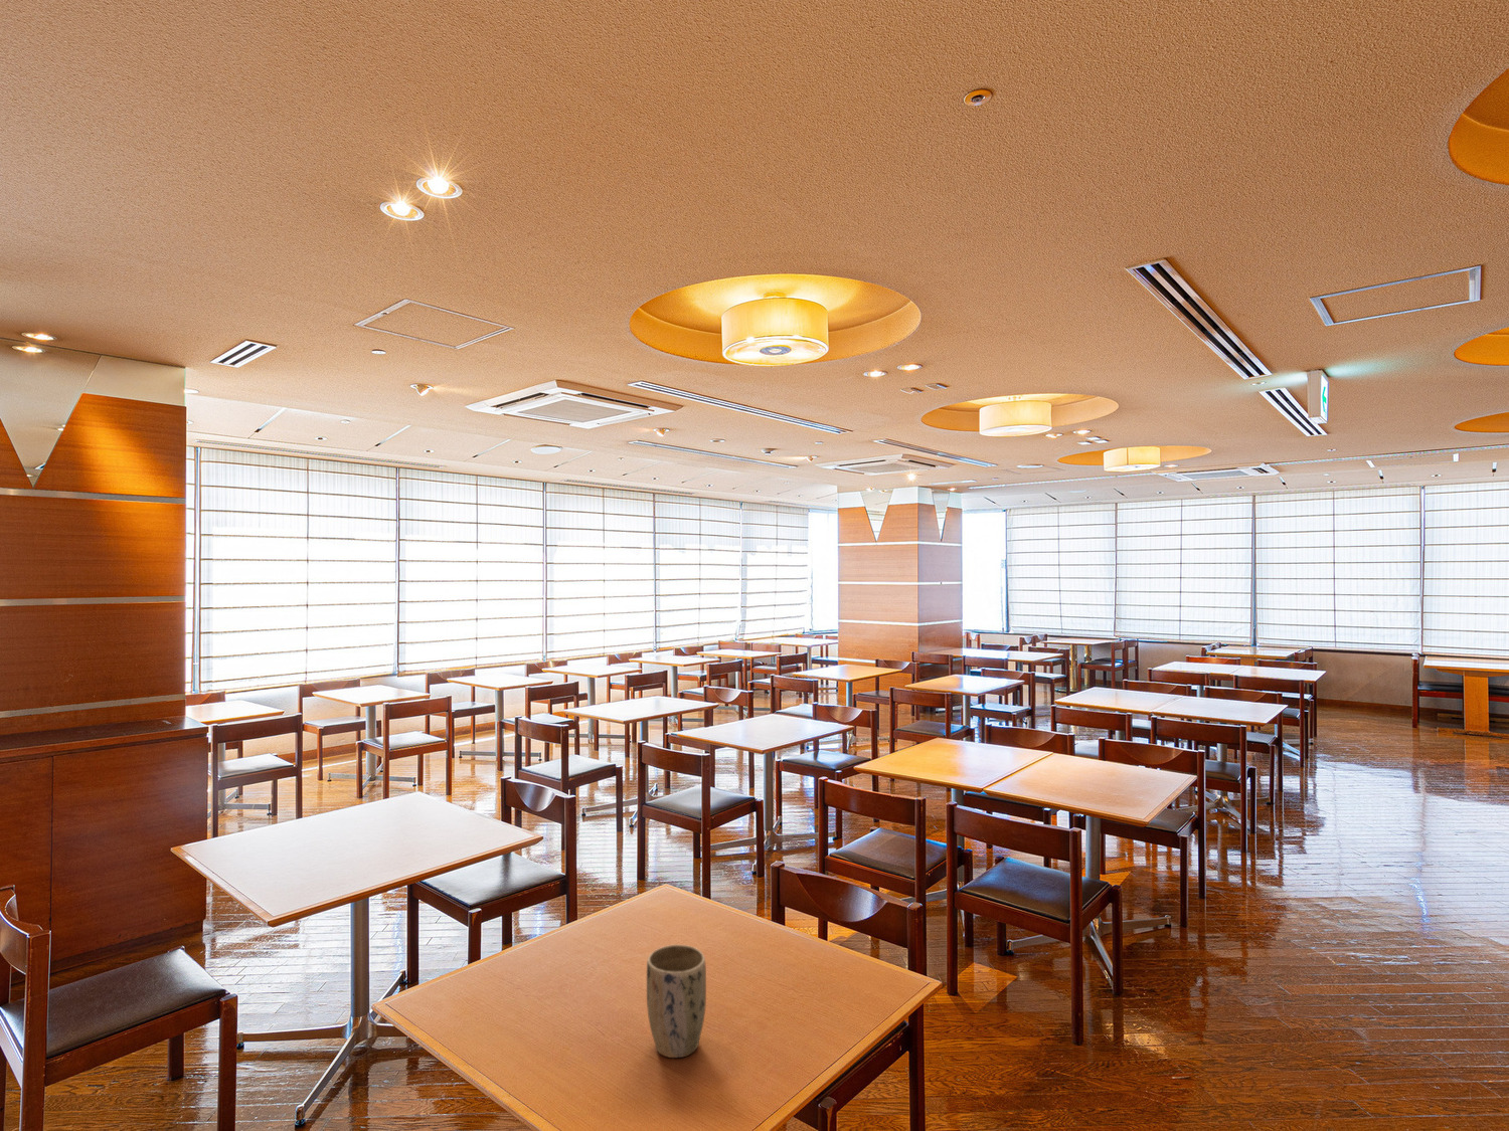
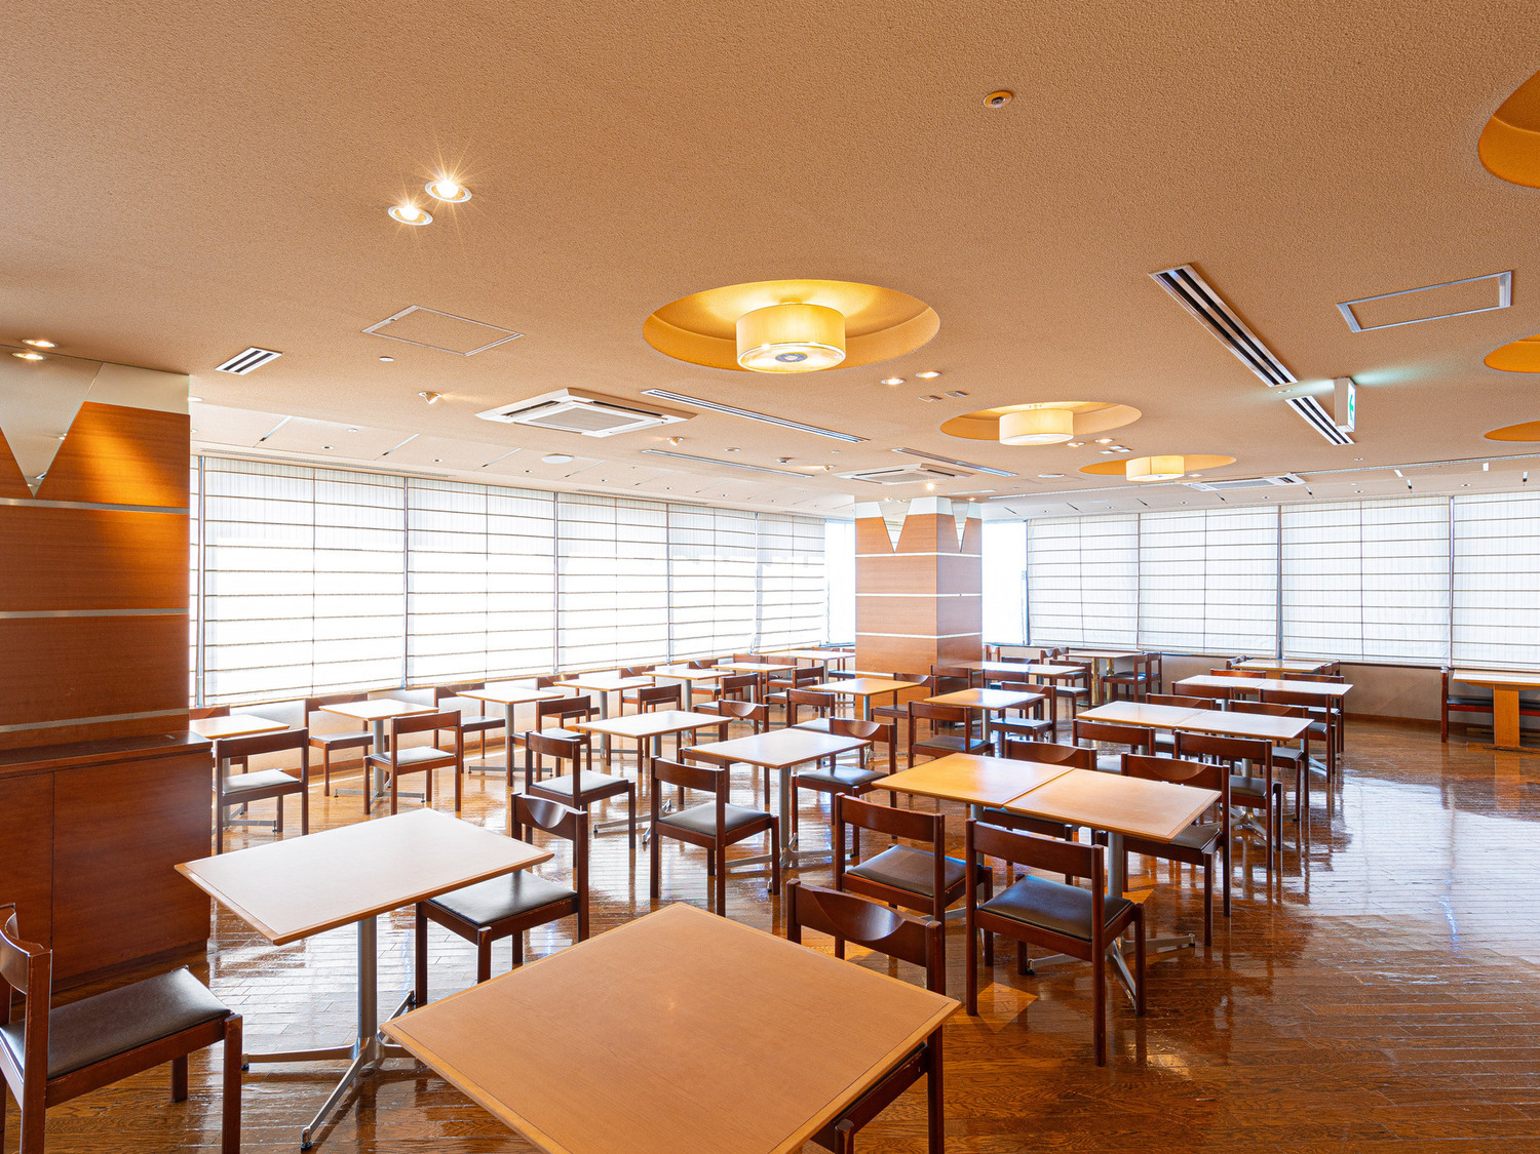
- plant pot [646,944,707,1059]
